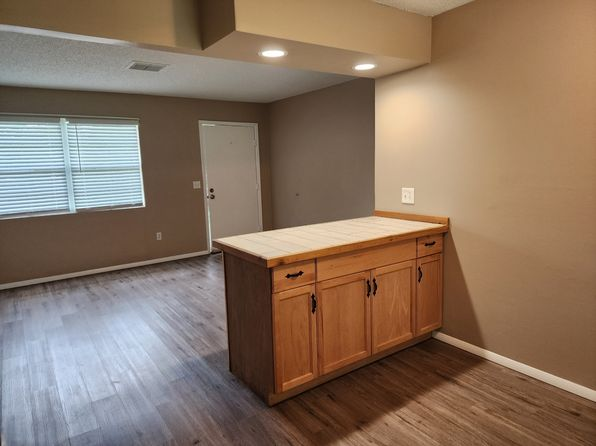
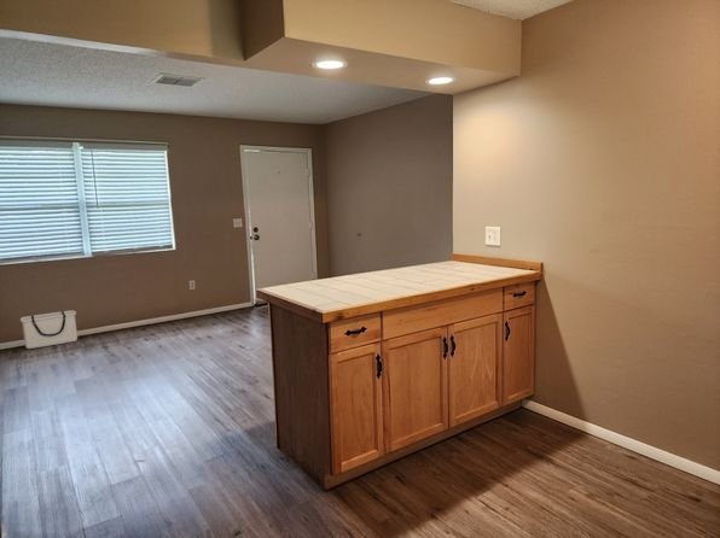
+ storage bin [19,309,79,350]
